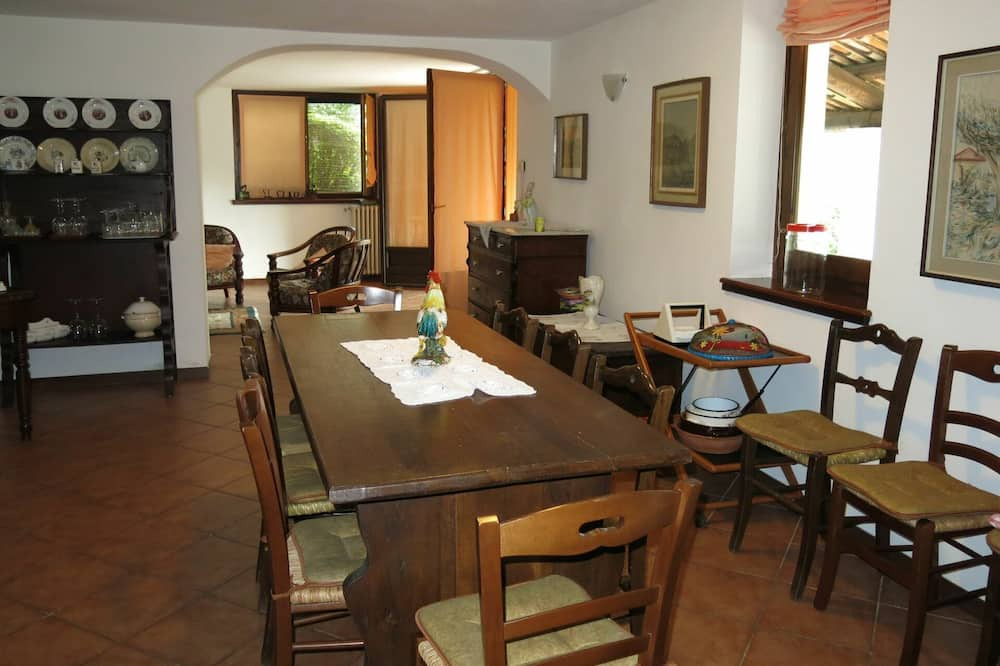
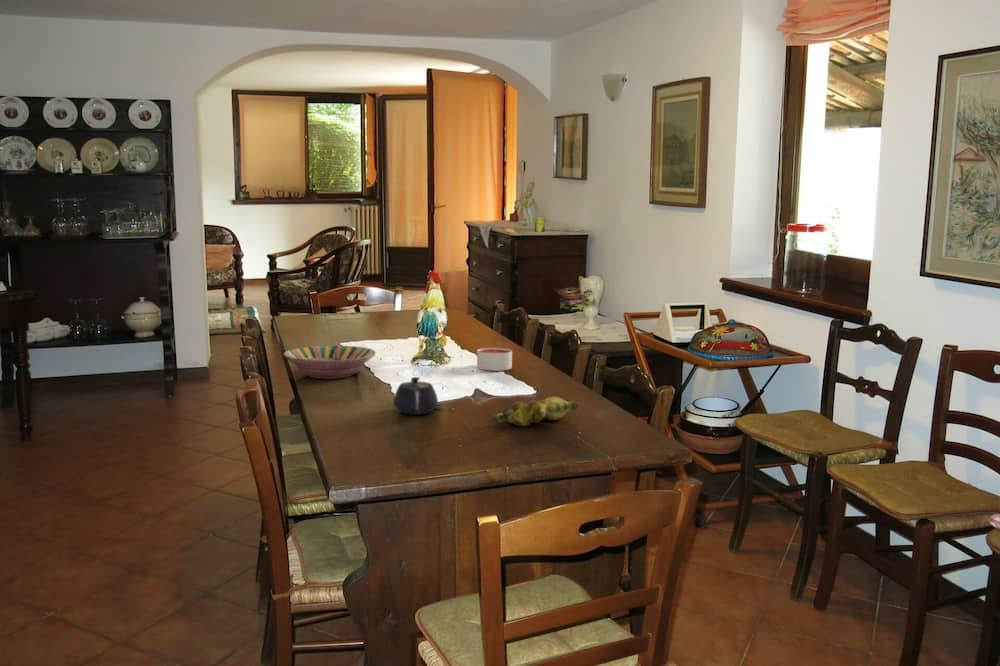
+ teapot [392,376,439,416]
+ serving bowl [283,345,377,380]
+ banana bunch [491,396,579,427]
+ candle [476,347,513,372]
